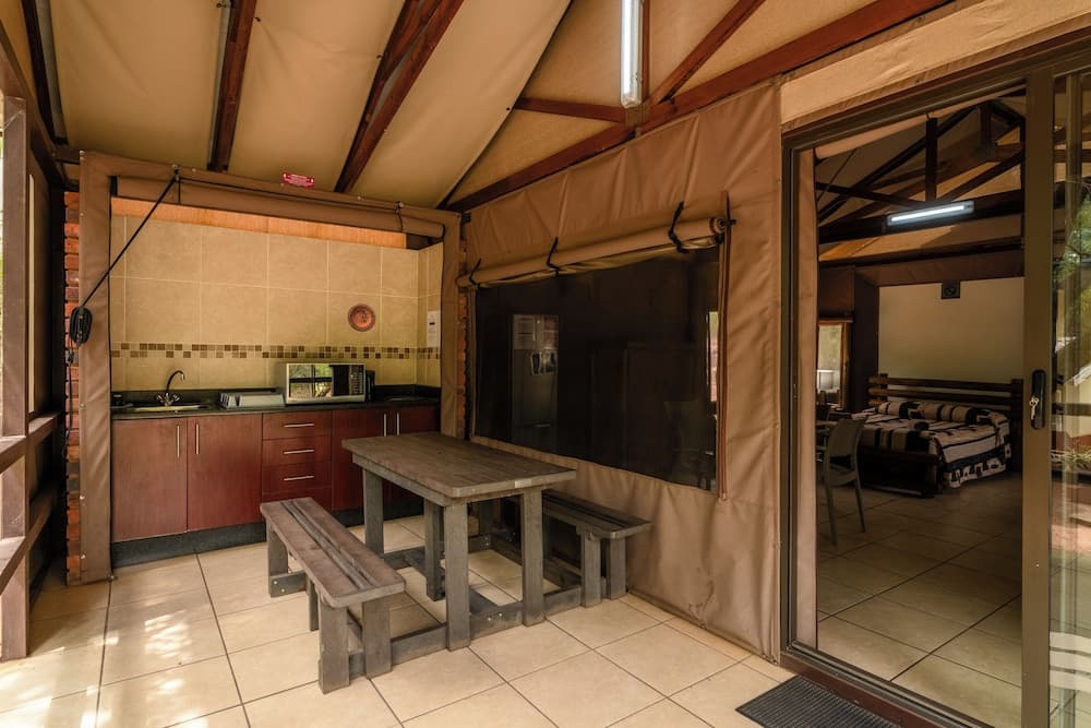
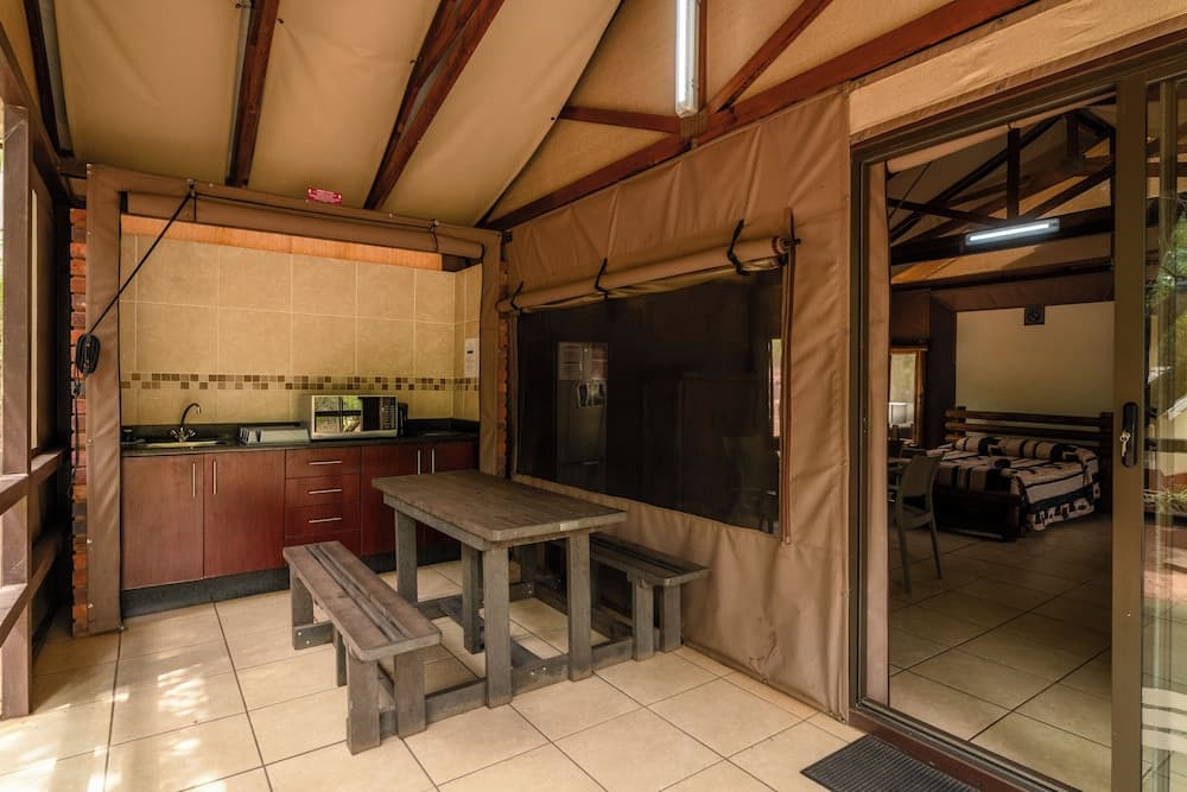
- decorative plate [347,302,376,333]
